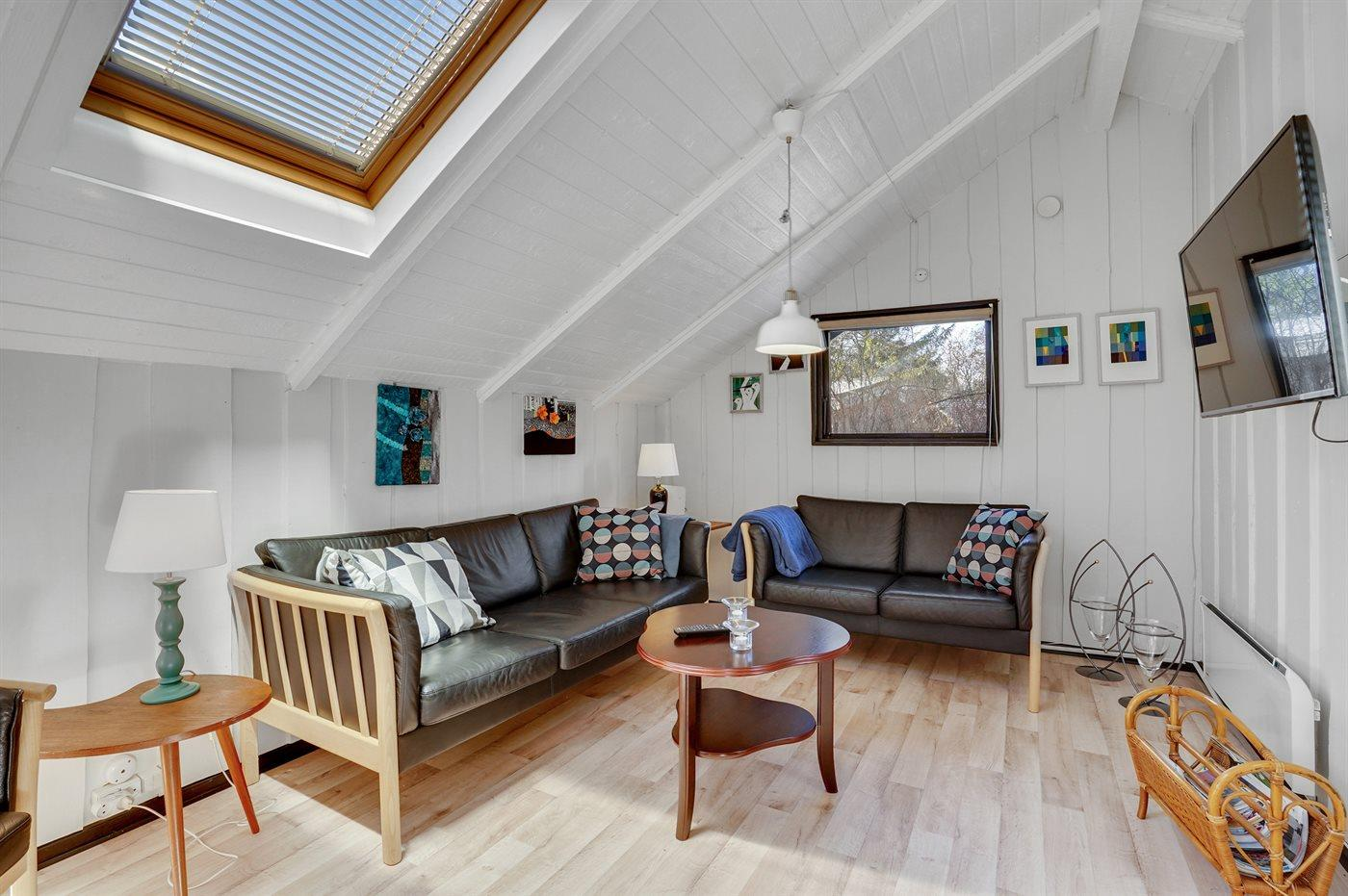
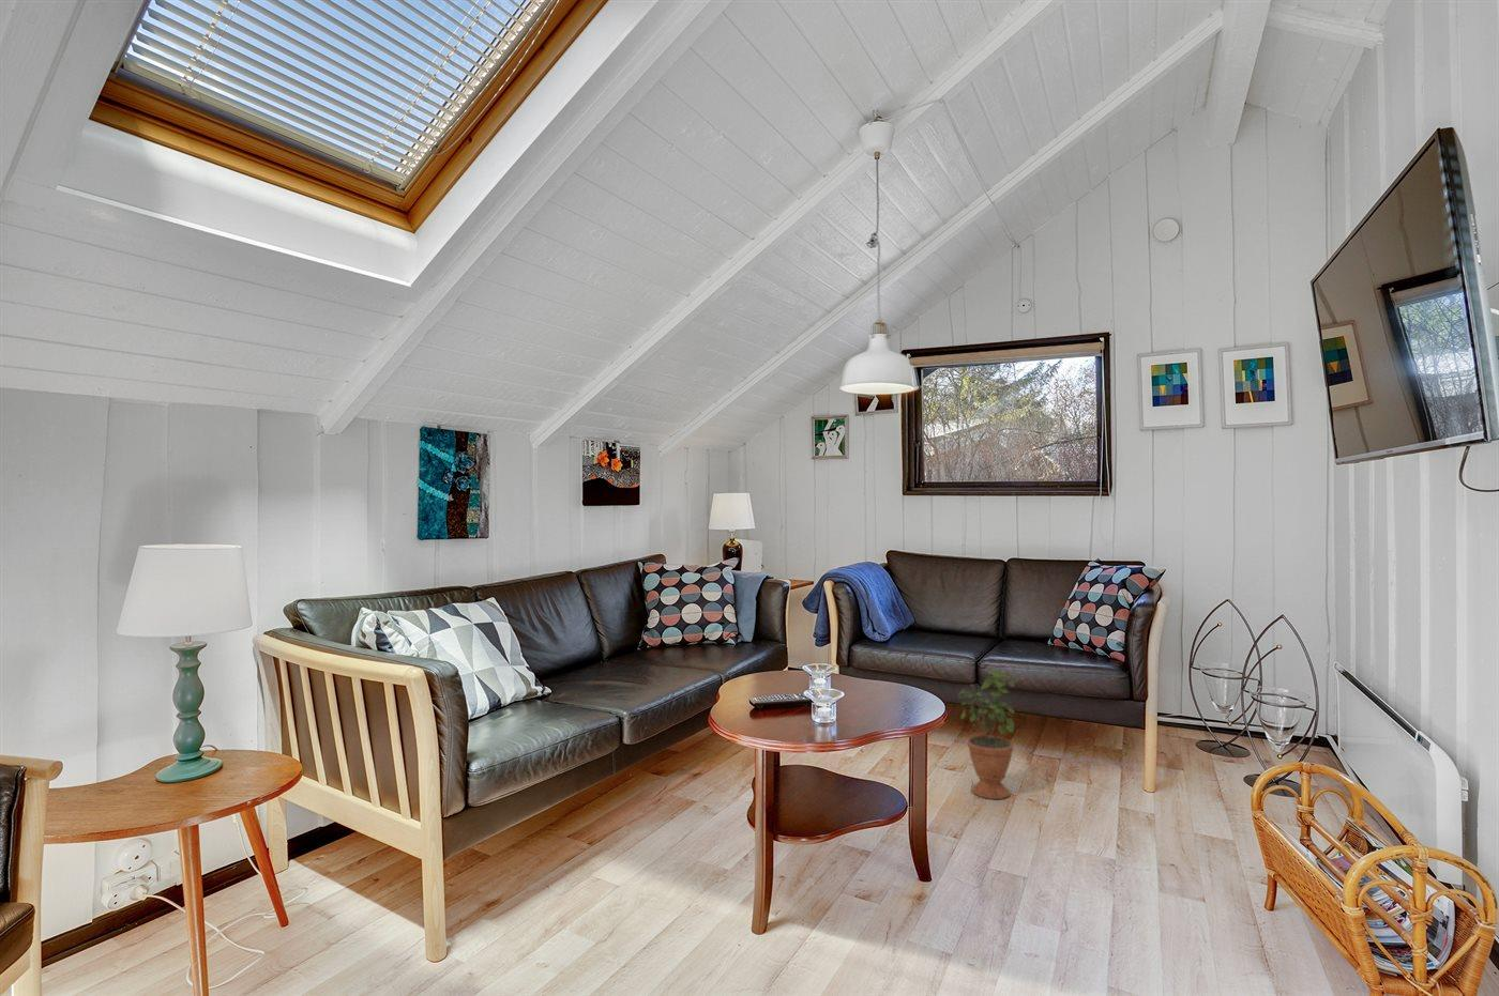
+ potted plant [956,663,1017,800]
